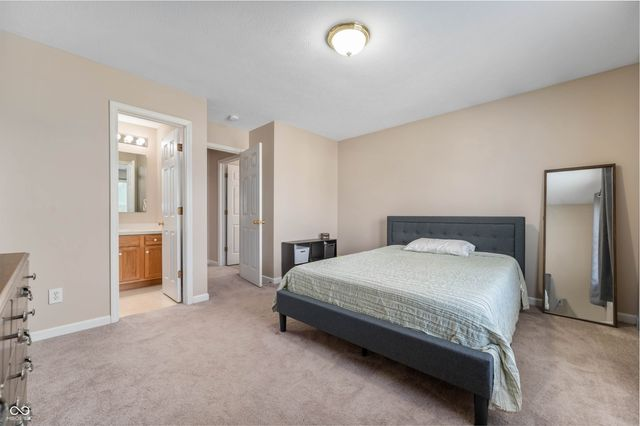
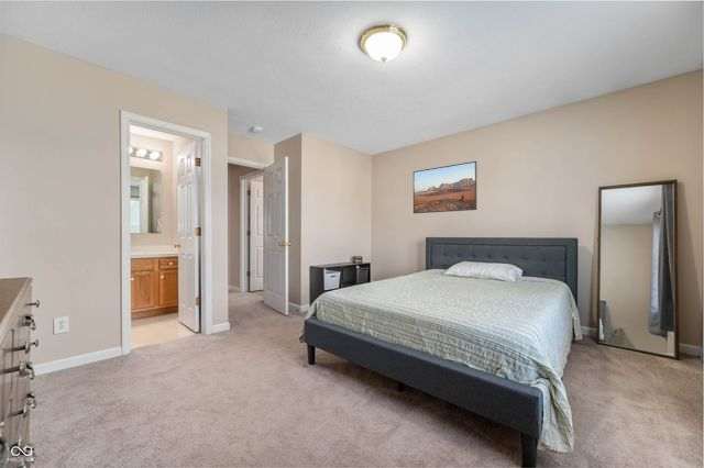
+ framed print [413,160,477,214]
